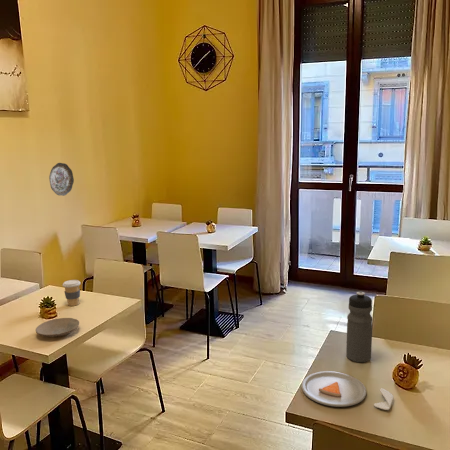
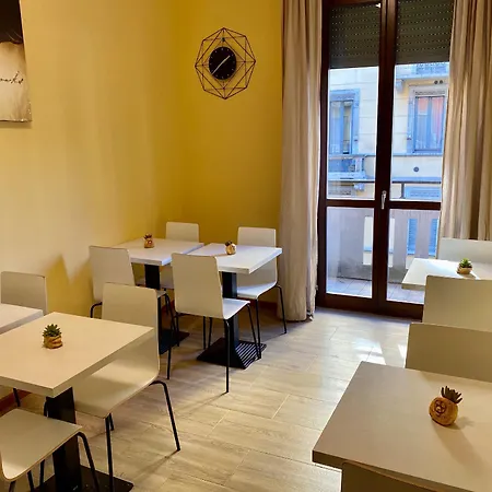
- decorative plate [48,162,75,197]
- water bottle [345,291,374,363]
- plate [35,317,80,338]
- coffee cup [62,279,82,307]
- dinner plate [301,370,395,411]
